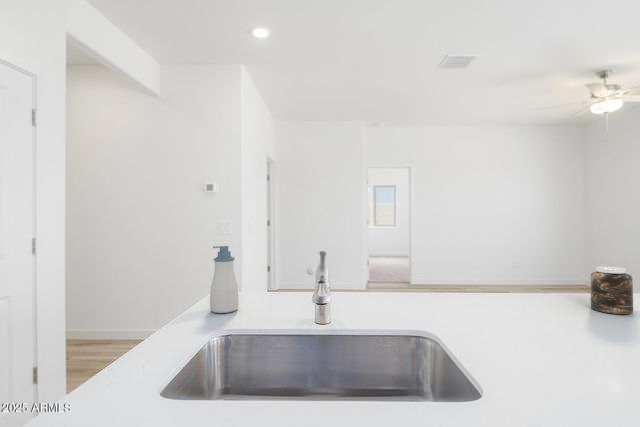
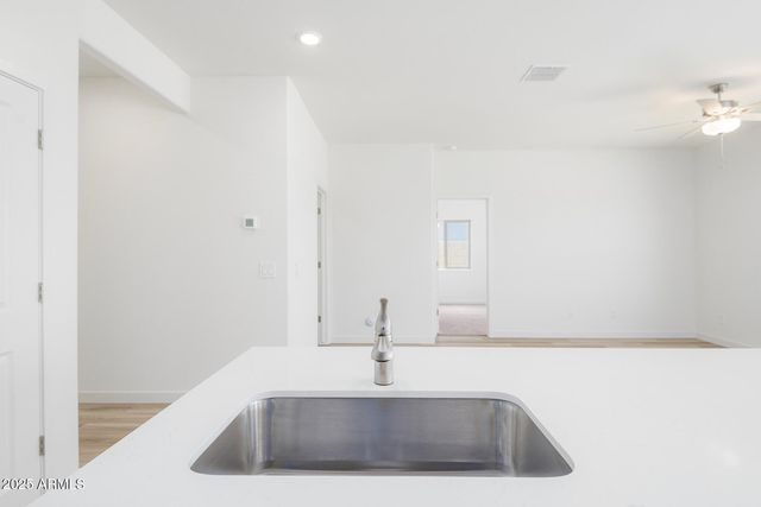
- jar [589,265,634,315]
- soap bottle [209,245,239,314]
